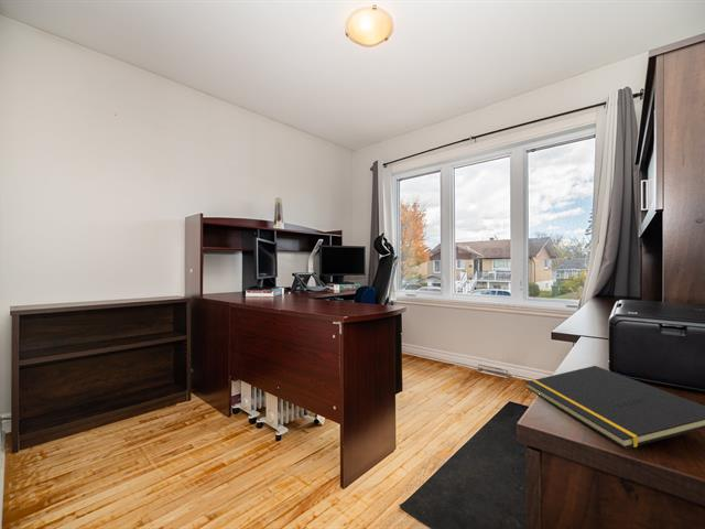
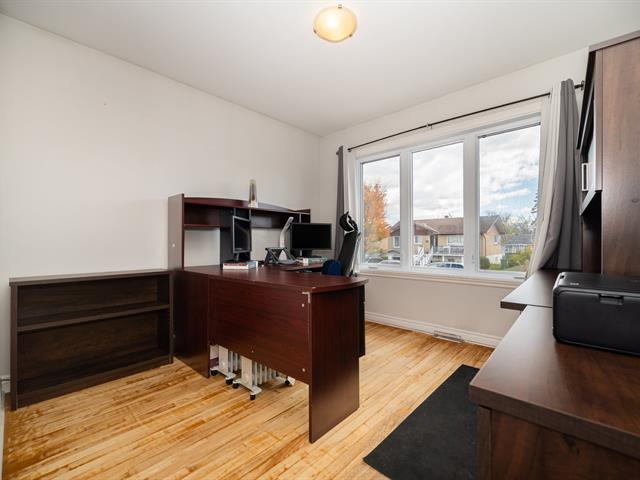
- notepad [524,365,705,450]
